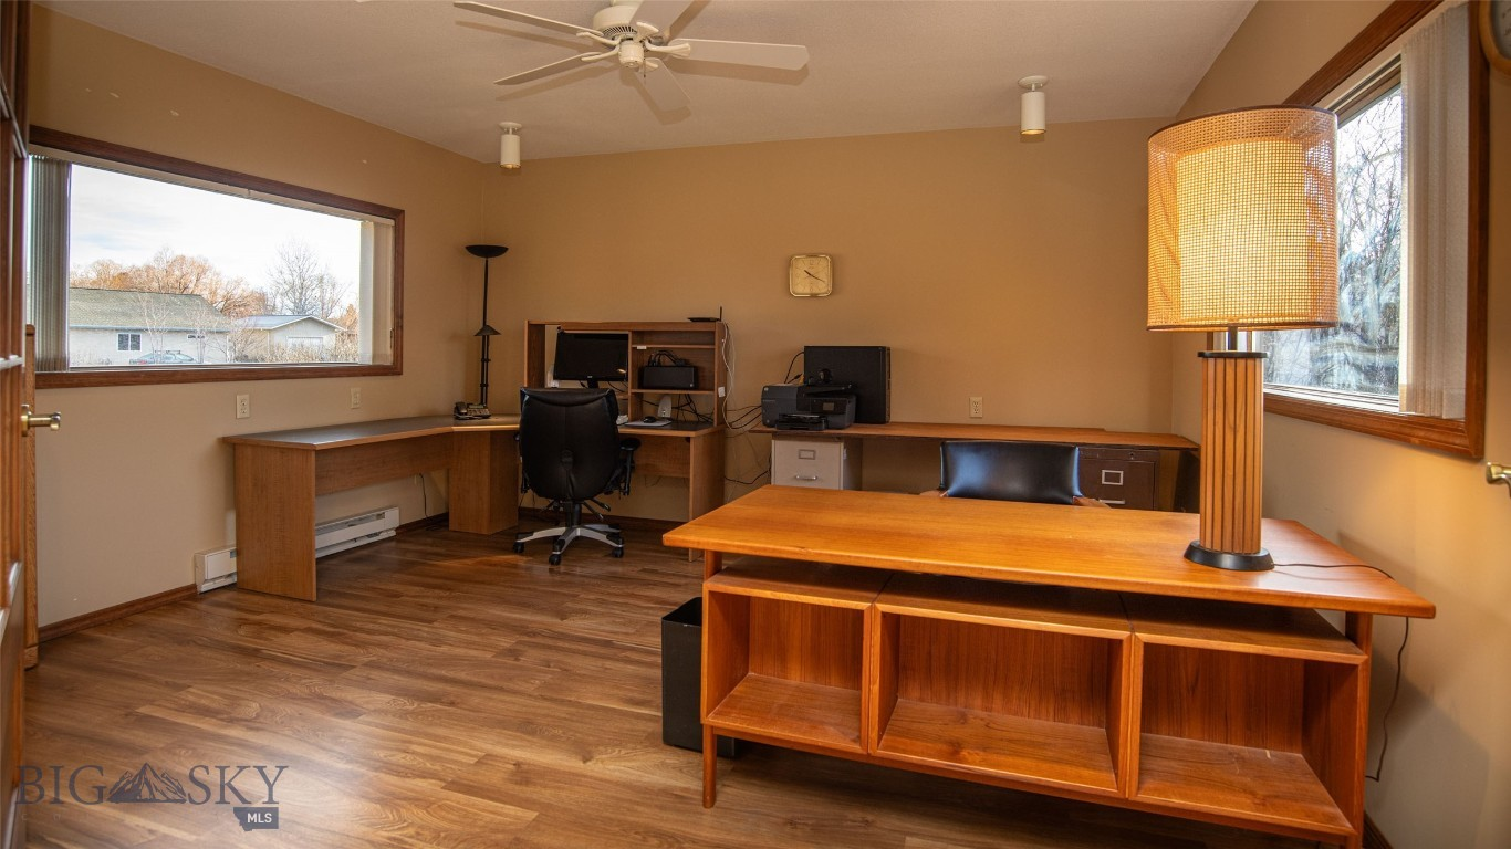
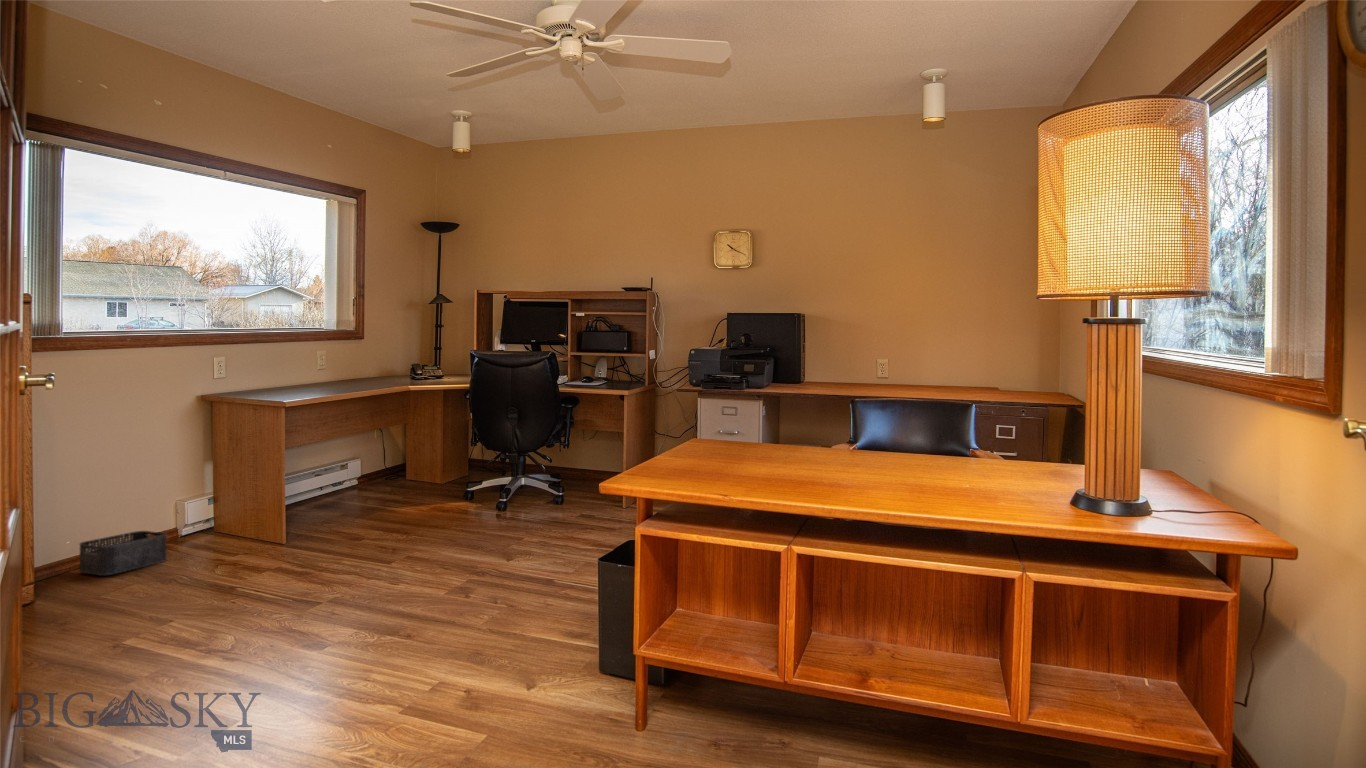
+ storage bin [79,530,167,577]
